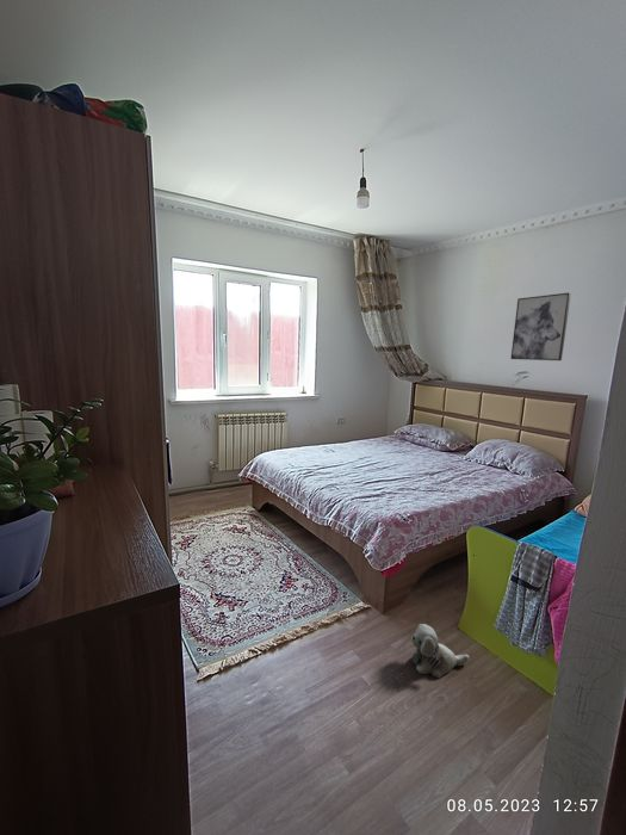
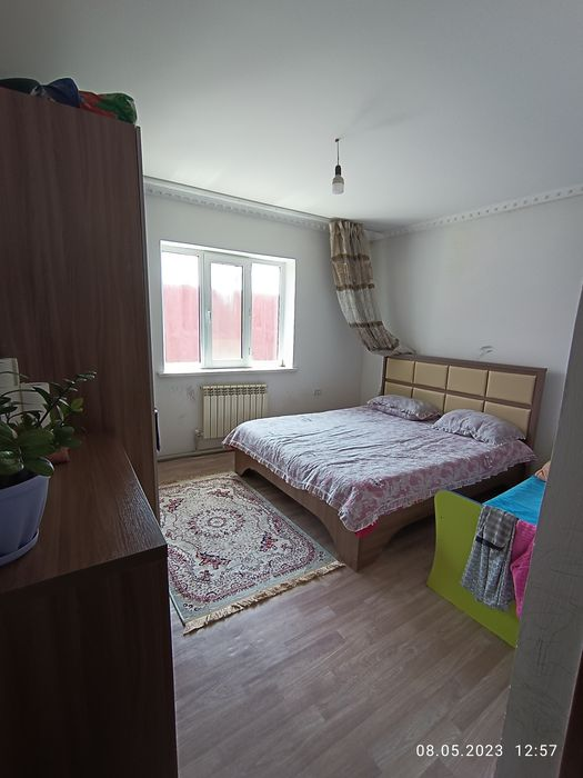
- plush toy [410,623,471,679]
- wall art [509,291,572,361]
